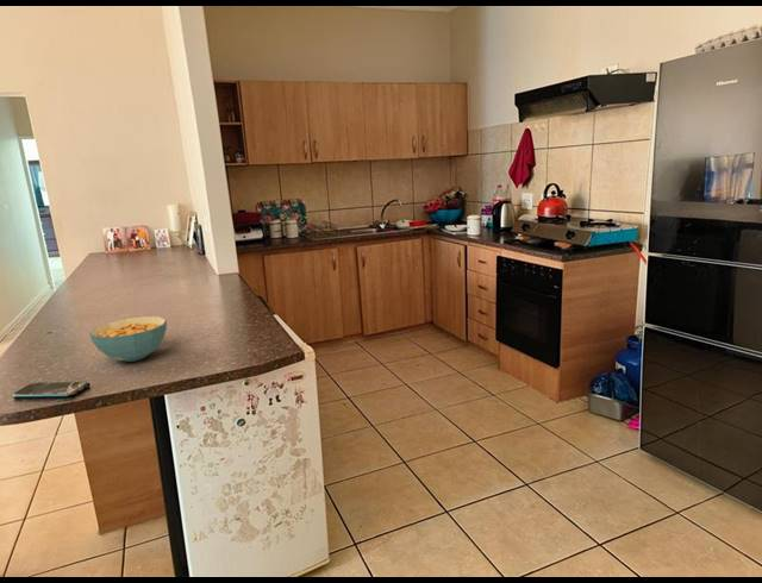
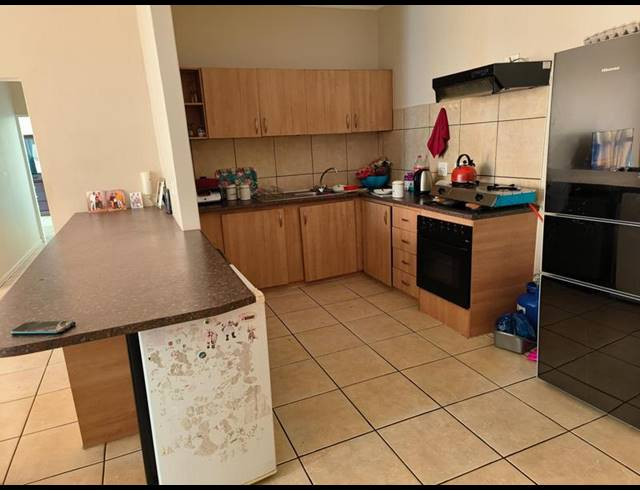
- cereal bowl [88,315,168,363]
